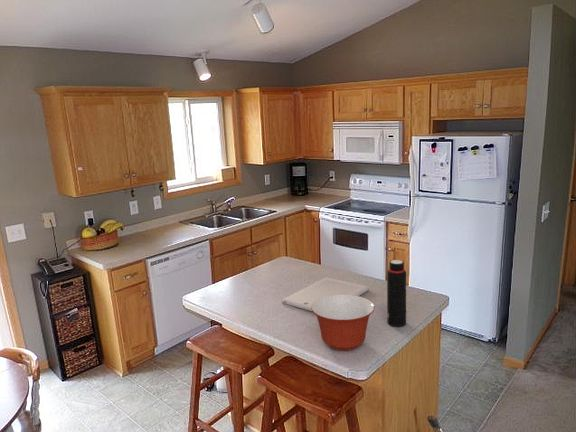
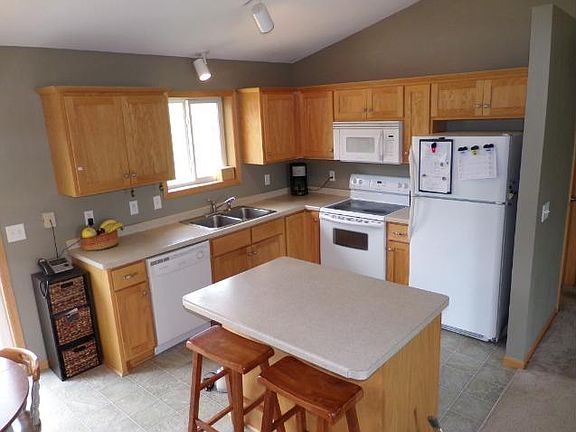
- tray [281,276,370,312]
- mixing bowl [311,295,375,352]
- water bottle [386,259,407,328]
